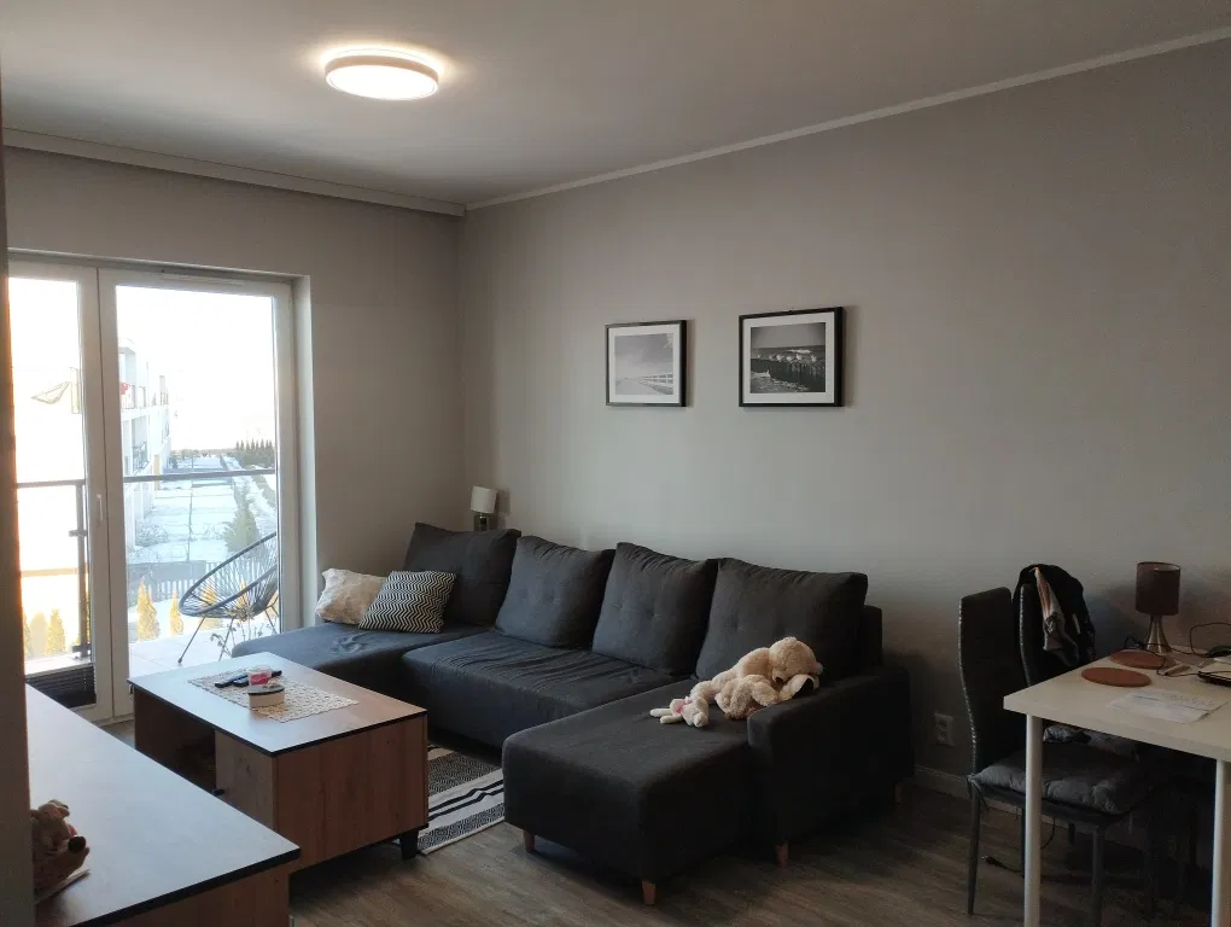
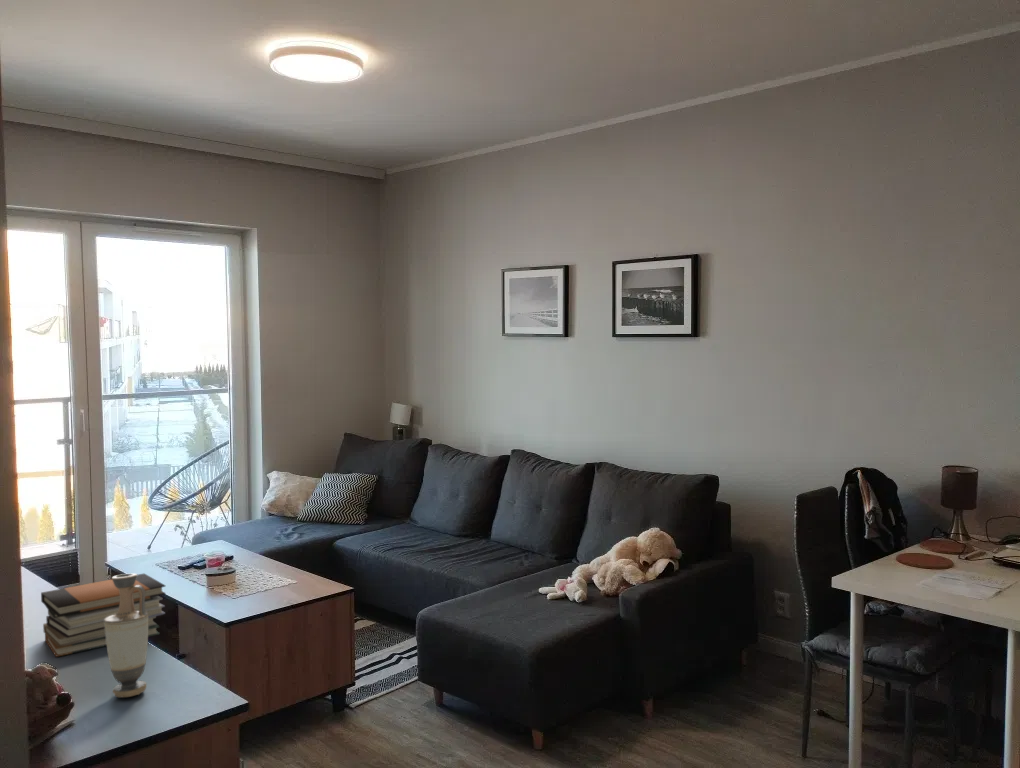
+ book stack [40,572,167,658]
+ vase [104,572,149,698]
